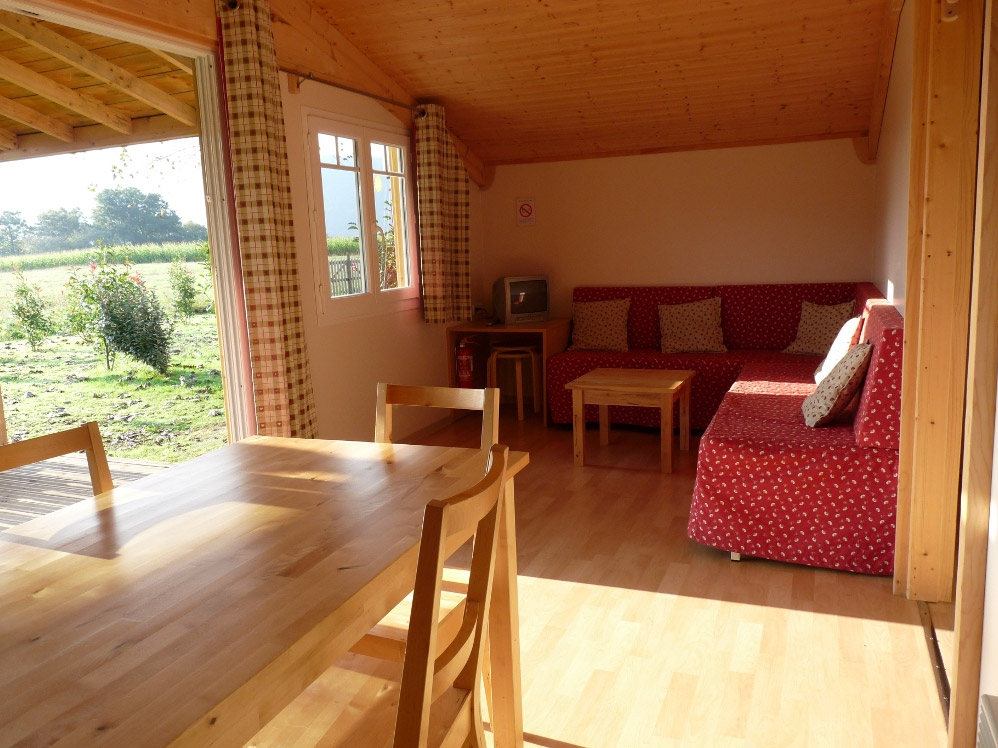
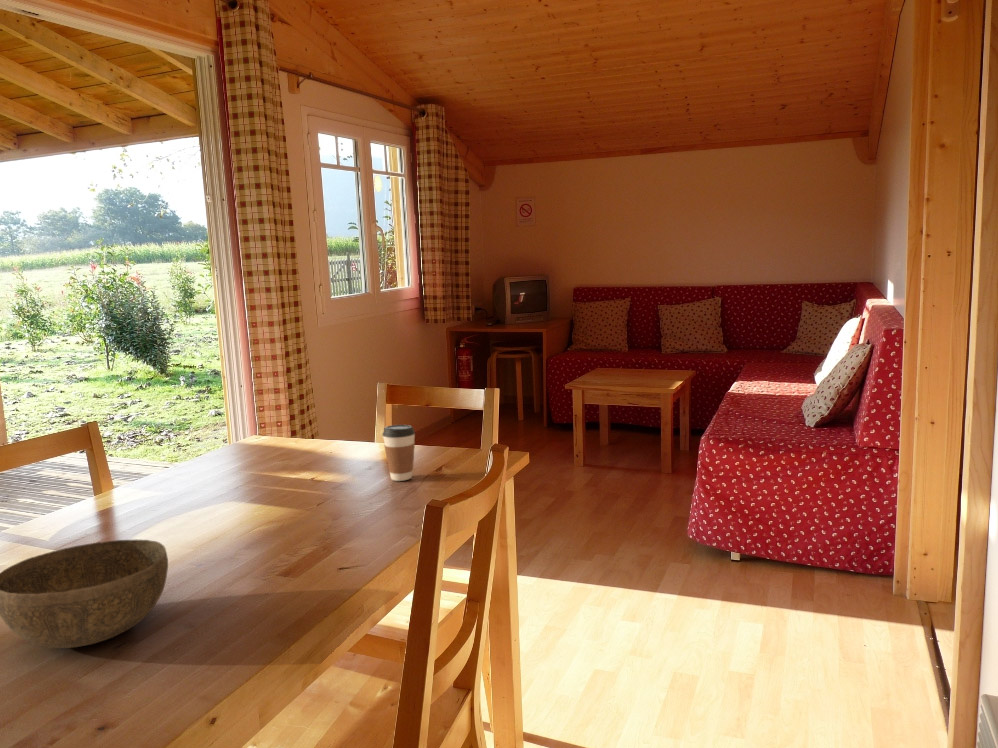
+ bowl [0,539,169,649]
+ coffee cup [381,424,416,482]
